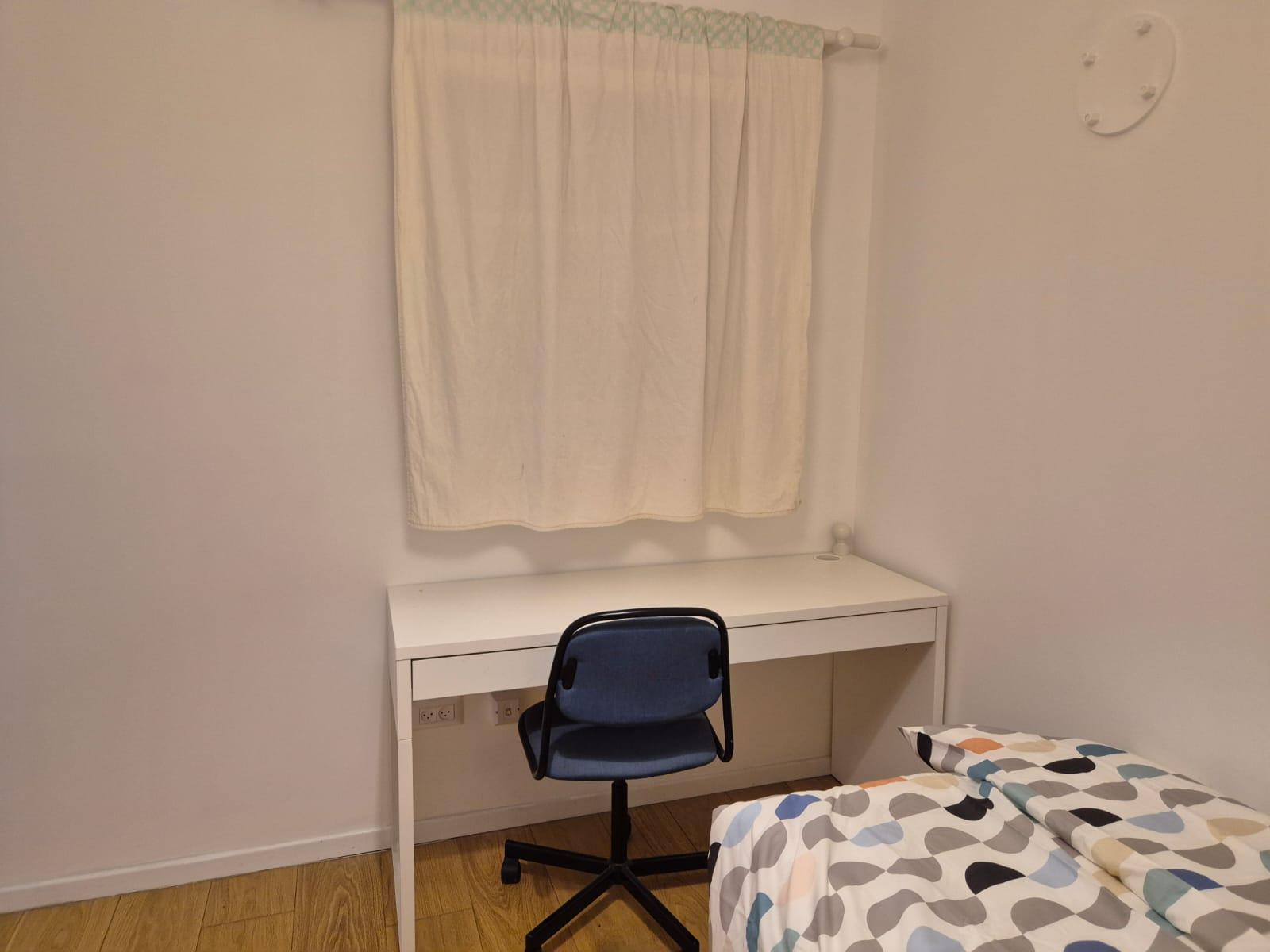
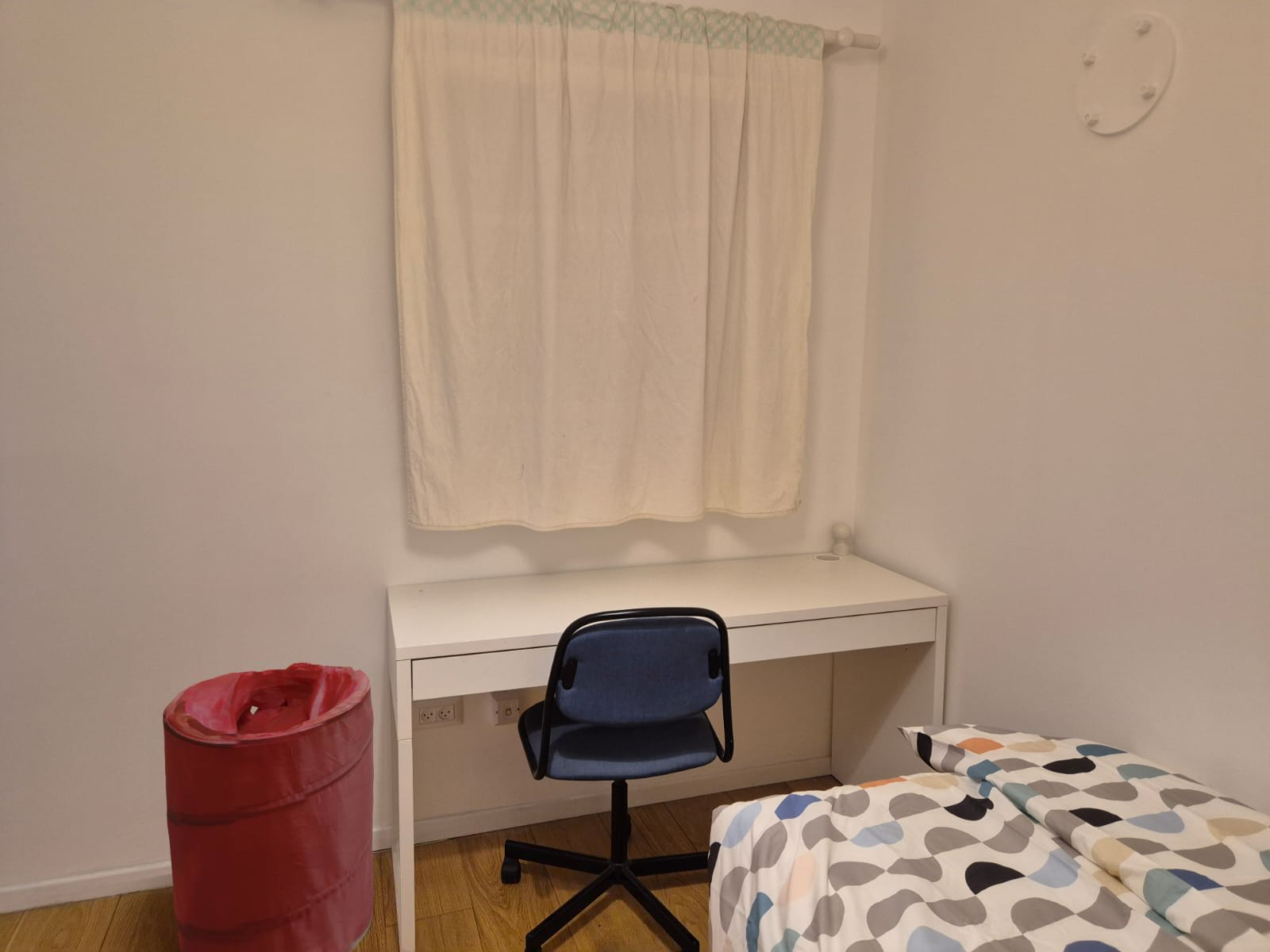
+ laundry hamper [162,662,375,952]
